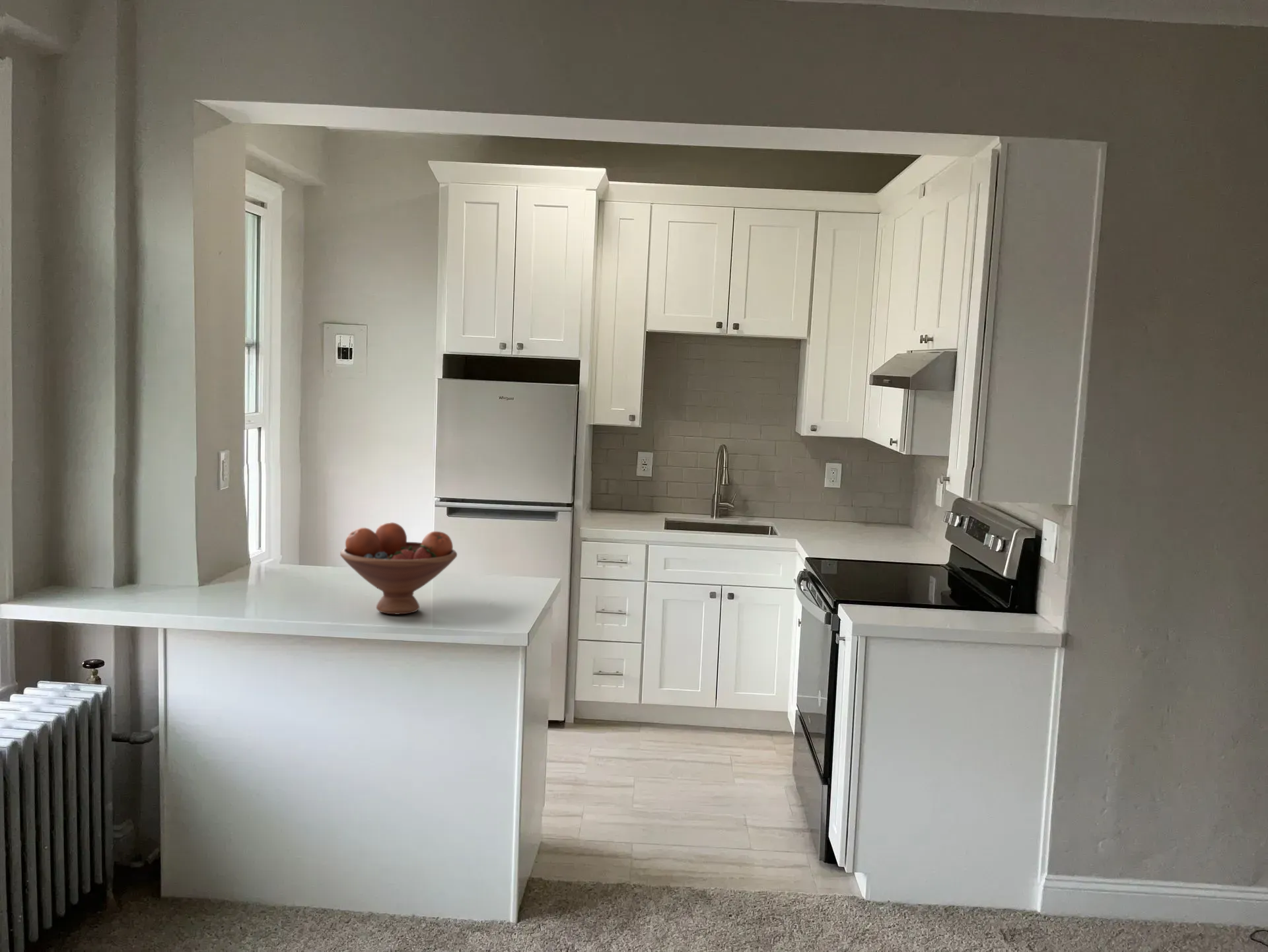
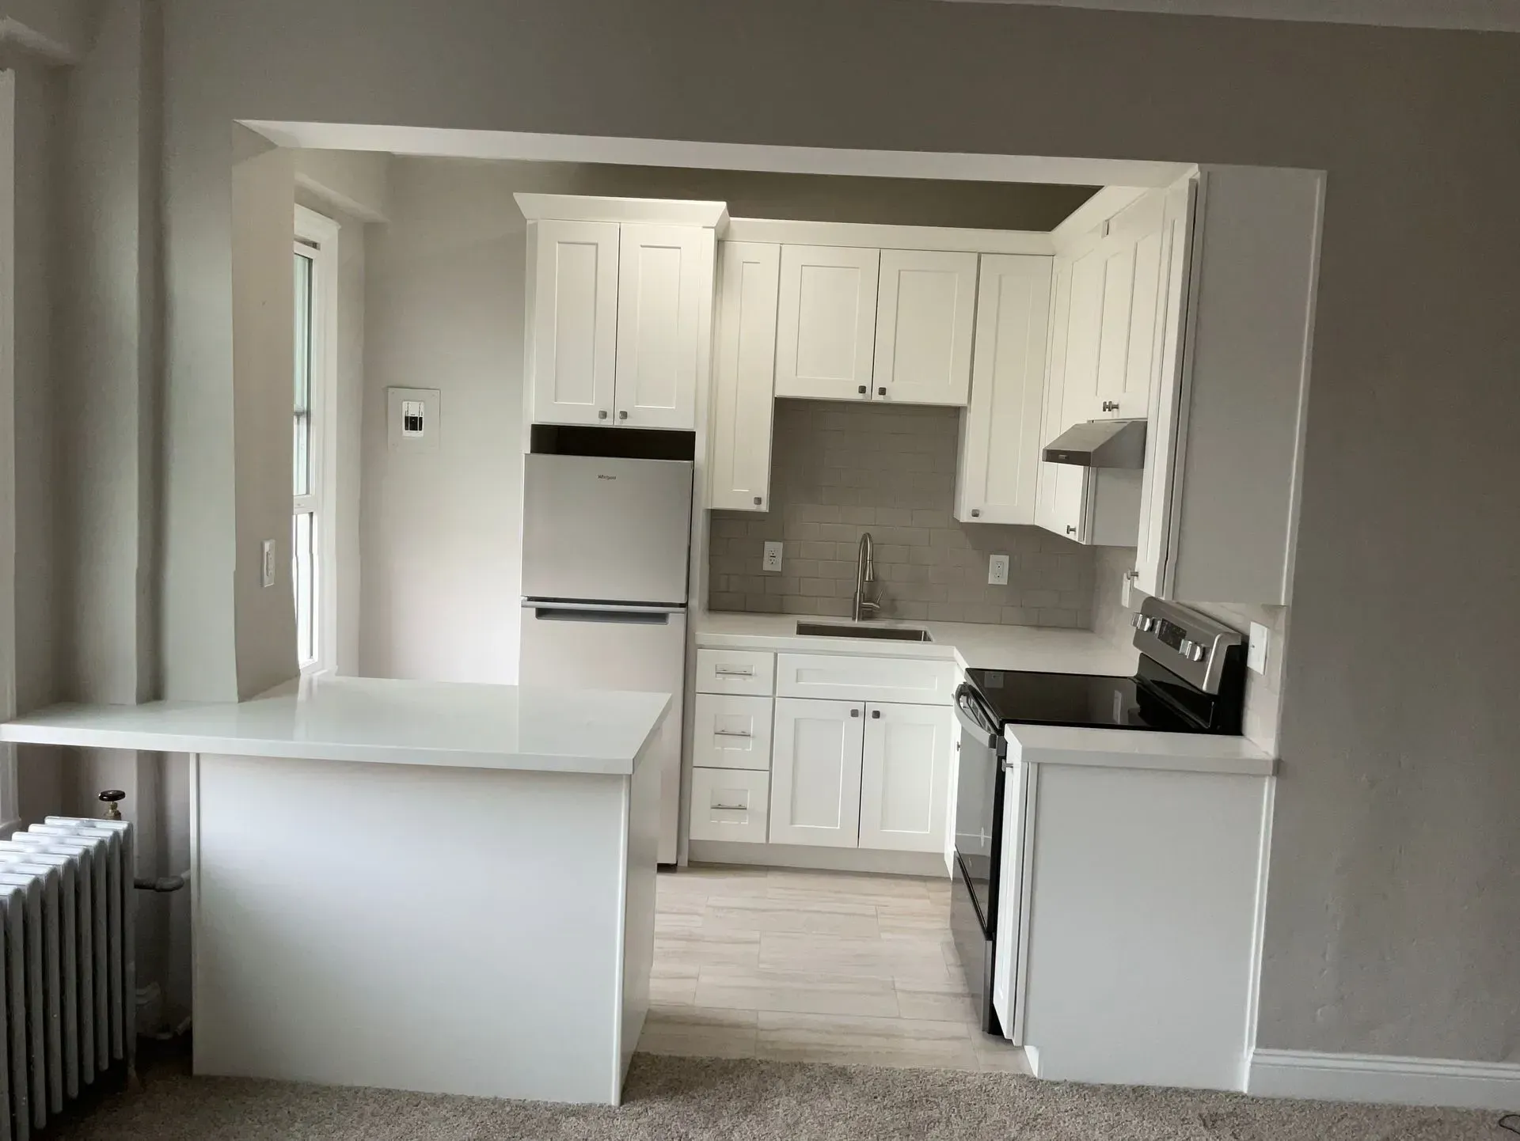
- fruit bowl [339,522,458,615]
